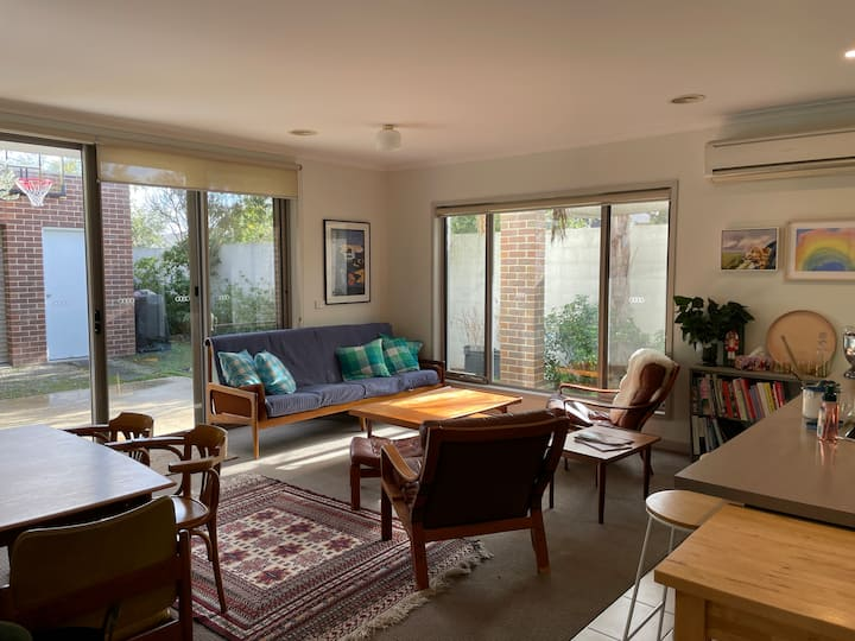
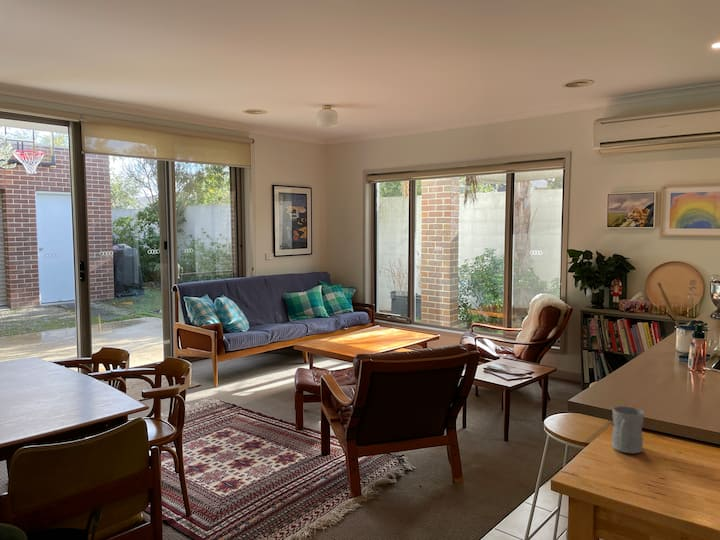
+ mug [611,405,645,454]
